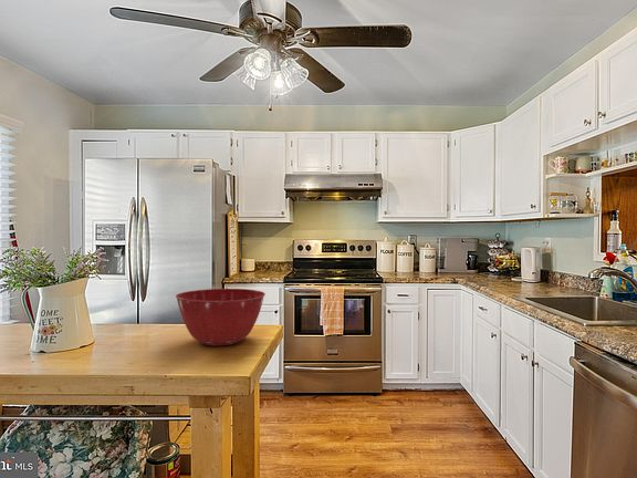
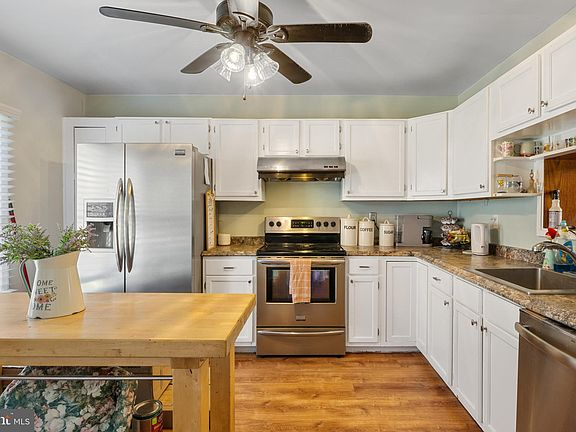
- mixing bowl [175,288,267,346]
